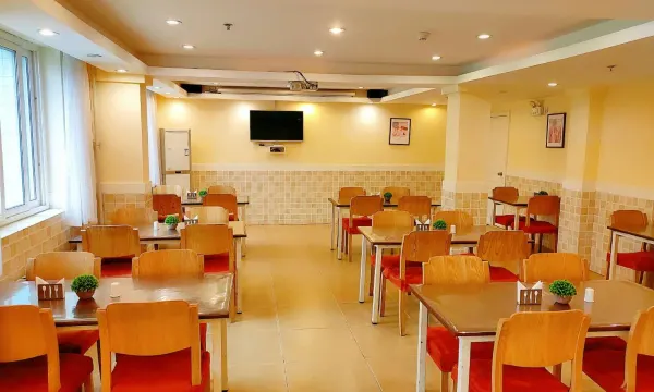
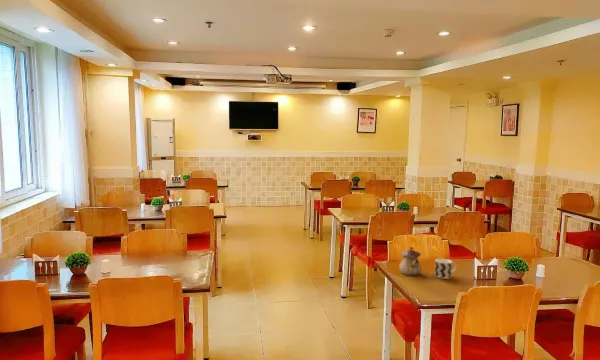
+ teapot [398,246,422,276]
+ cup [434,258,457,280]
